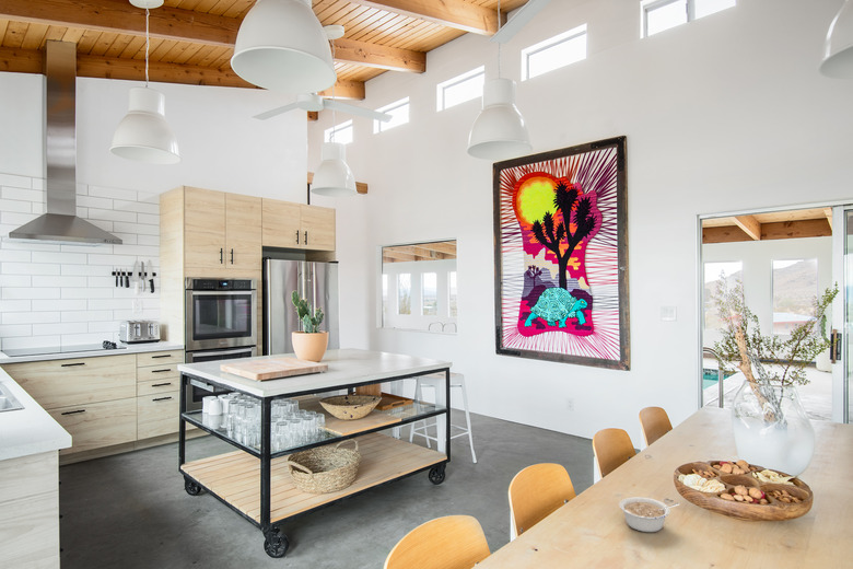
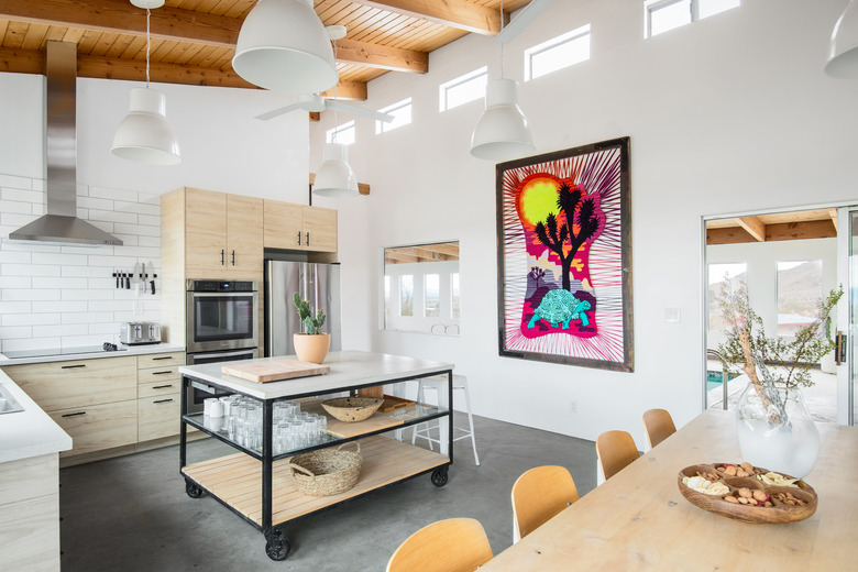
- legume [618,496,680,533]
